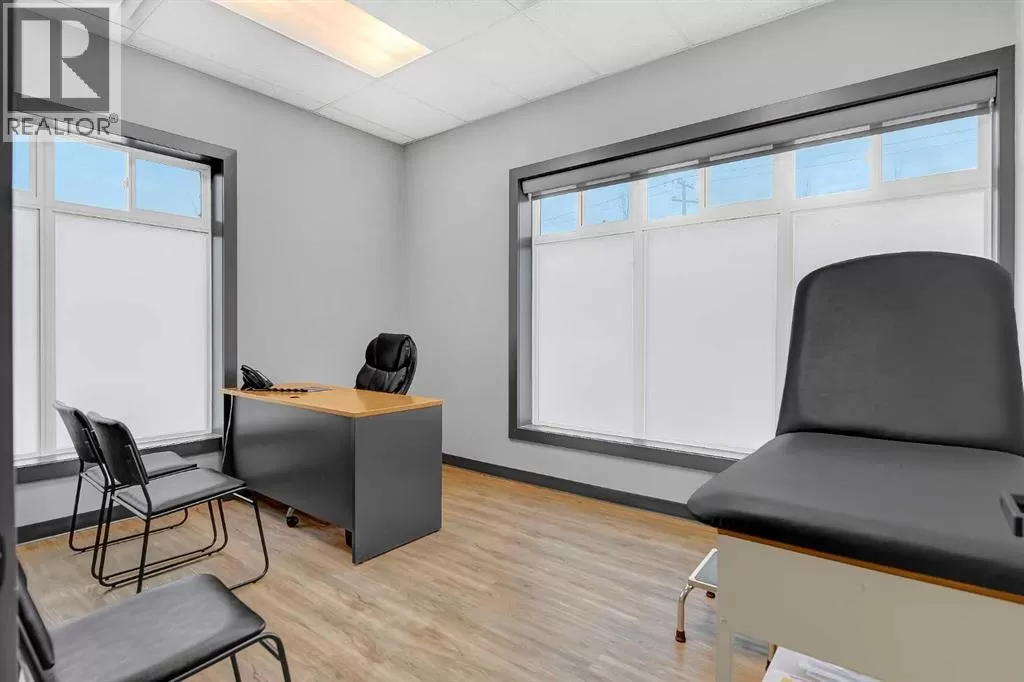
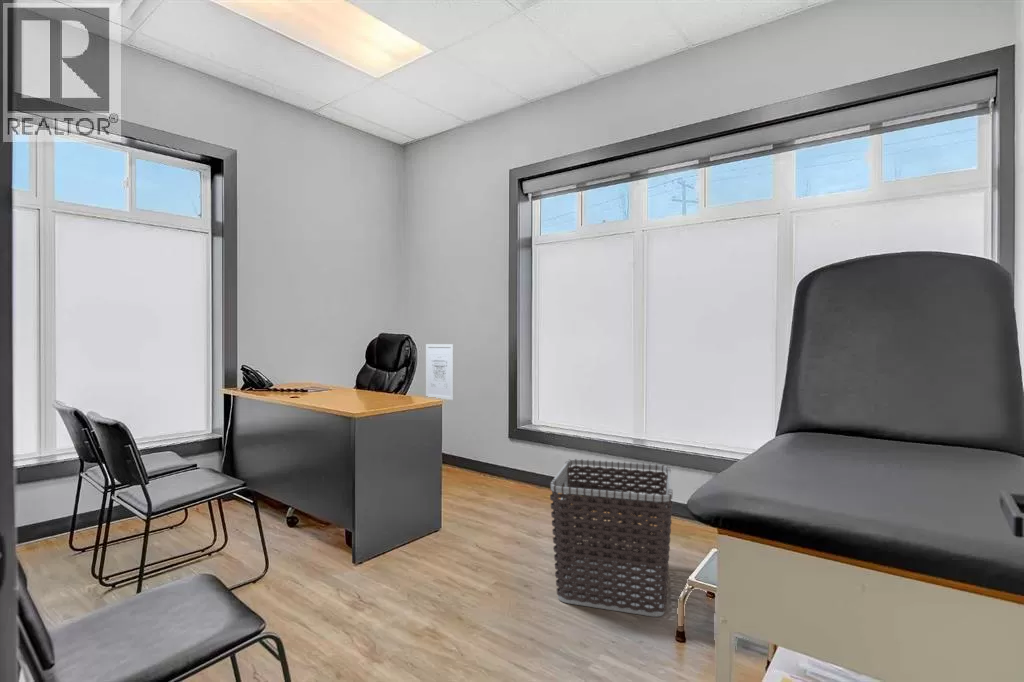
+ clothes hamper [549,458,674,618]
+ wall art [425,343,455,401]
